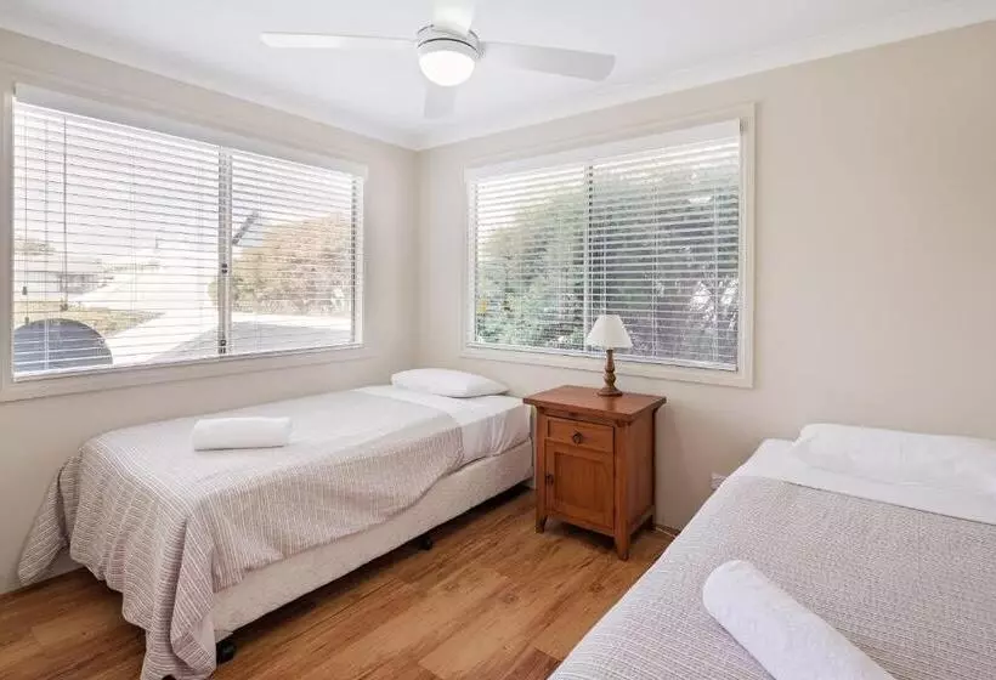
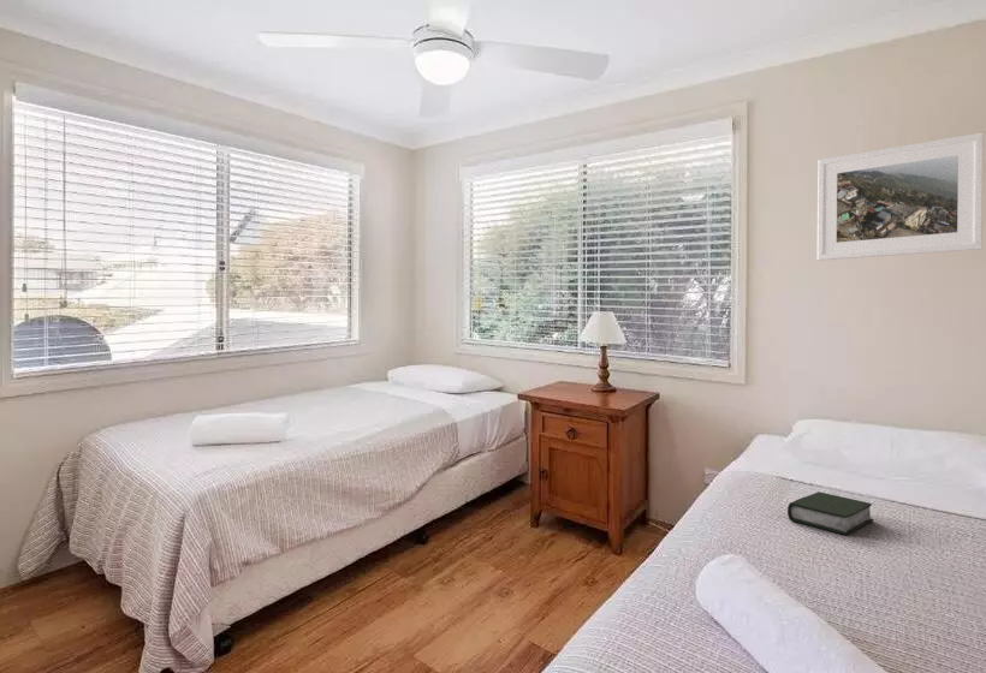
+ book [786,490,874,536]
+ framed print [816,132,985,262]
